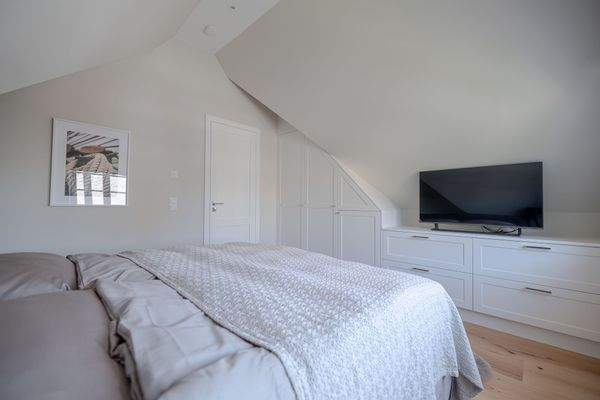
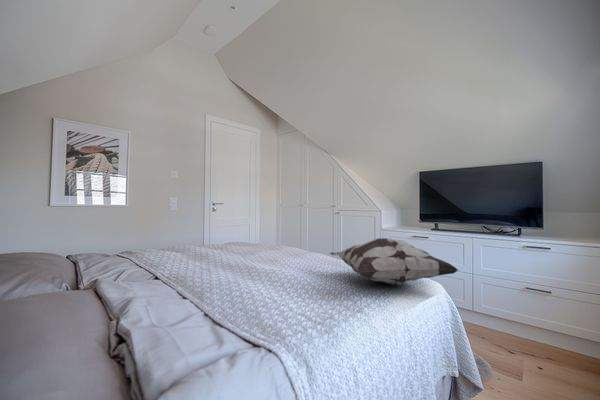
+ decorative pillow [329,237,460,286]
